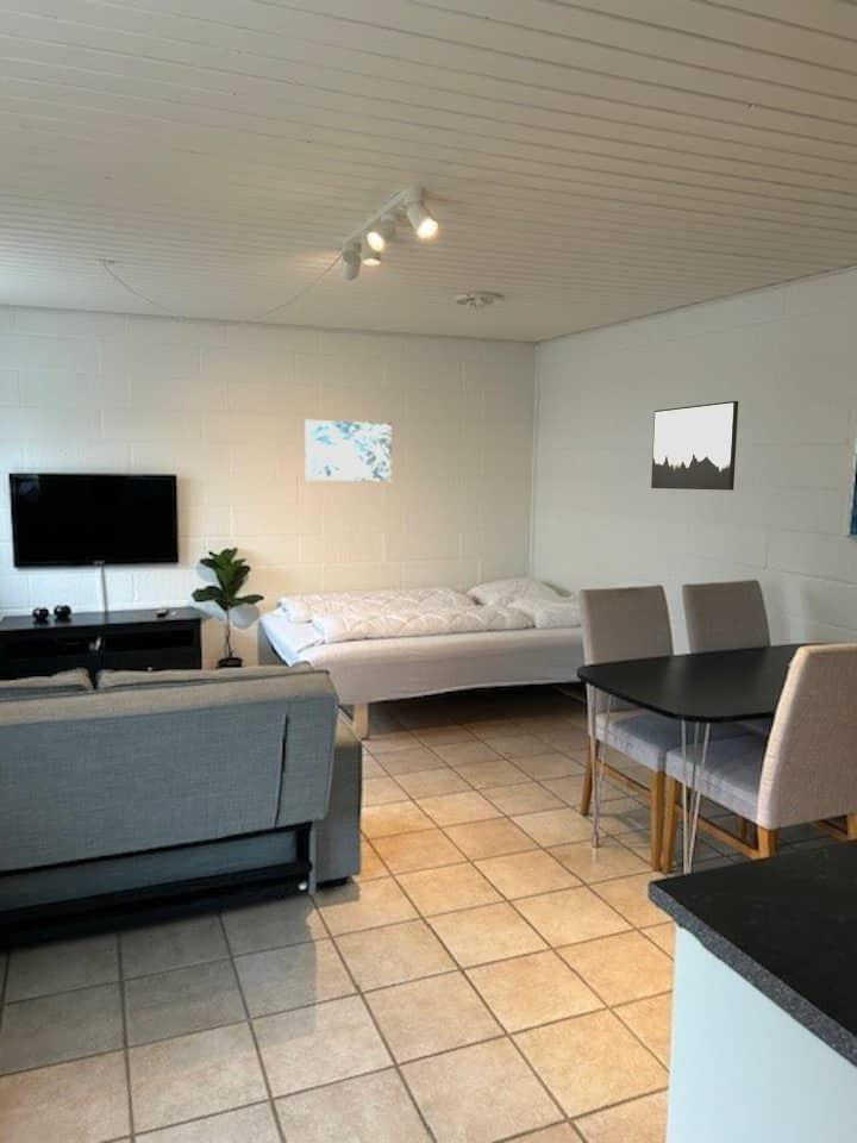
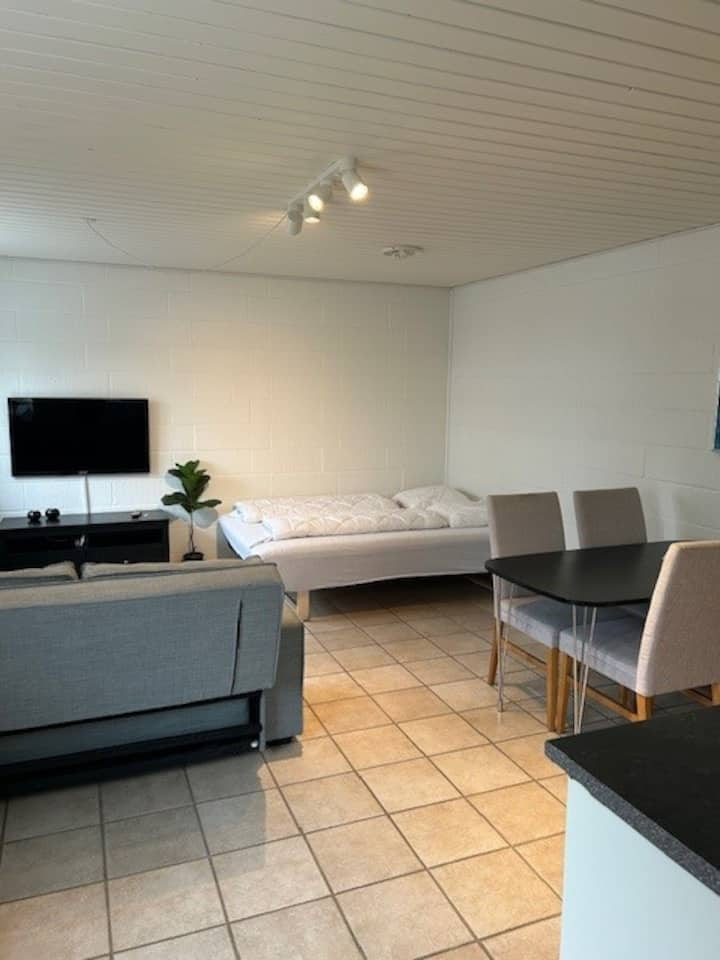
- wall art [650,400,739,492]
- wall art [304,419,393,482]
